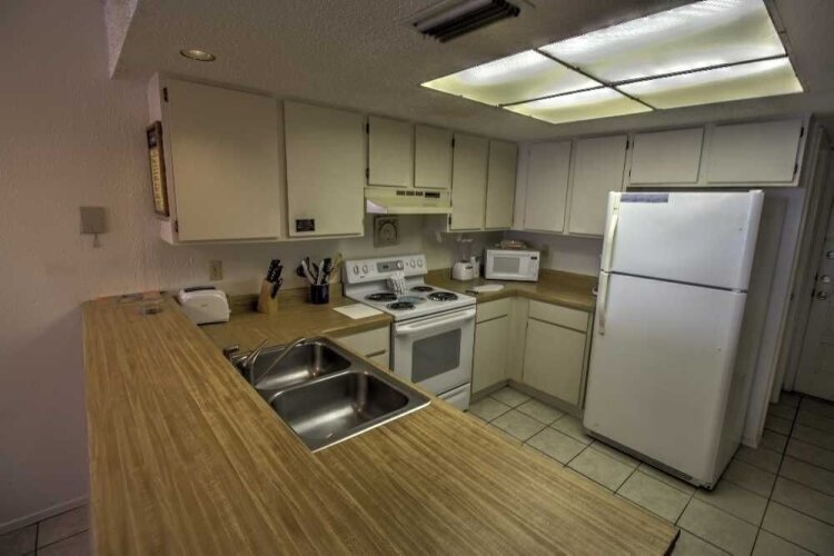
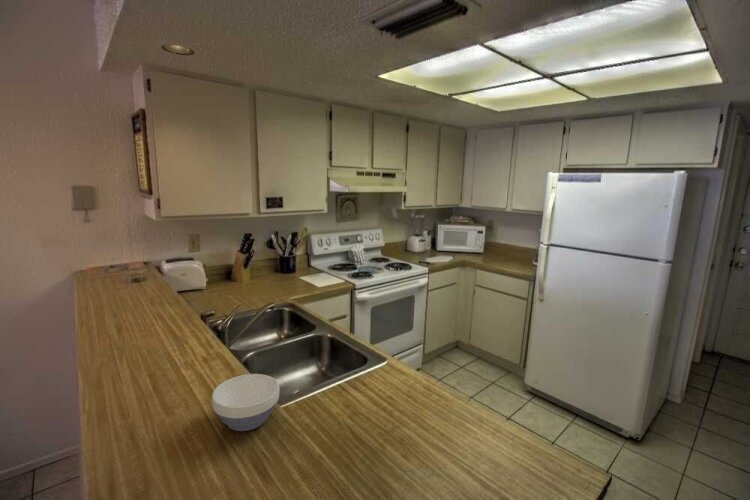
+ bowl [211,373,281,432]
